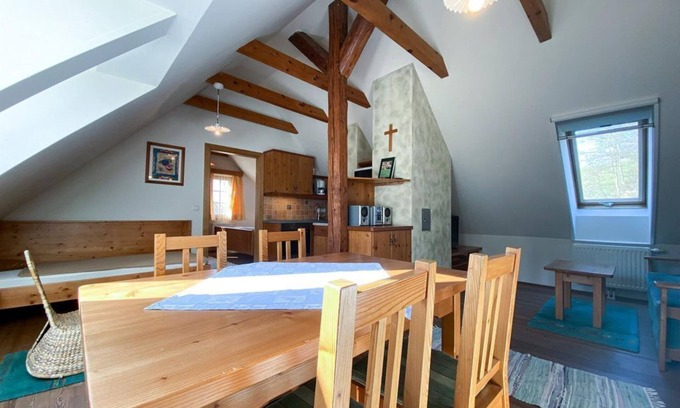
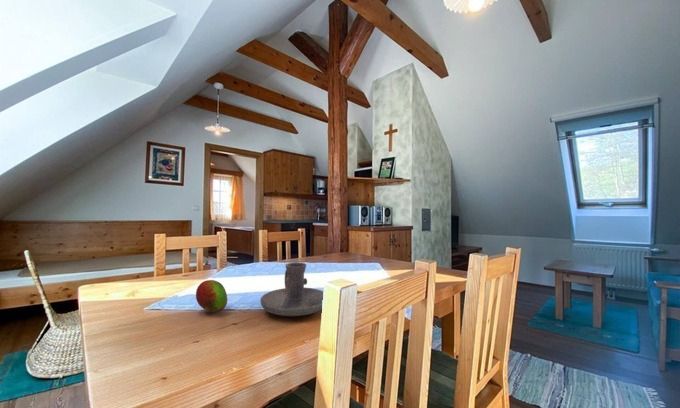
+ fruit [195,279,228,313]
+ candle holder [259,262,324,317]
